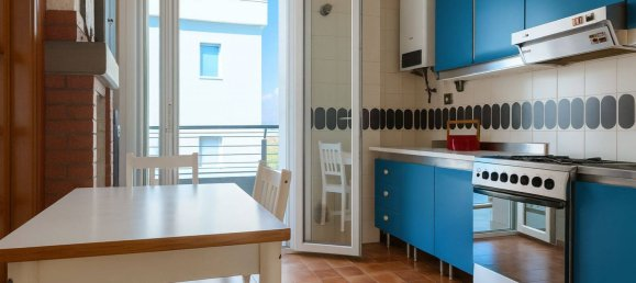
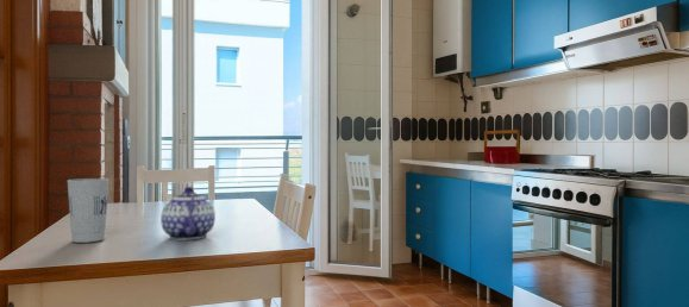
+ cup [67,177,109,244]
+ teapot [159,186,217,240]
